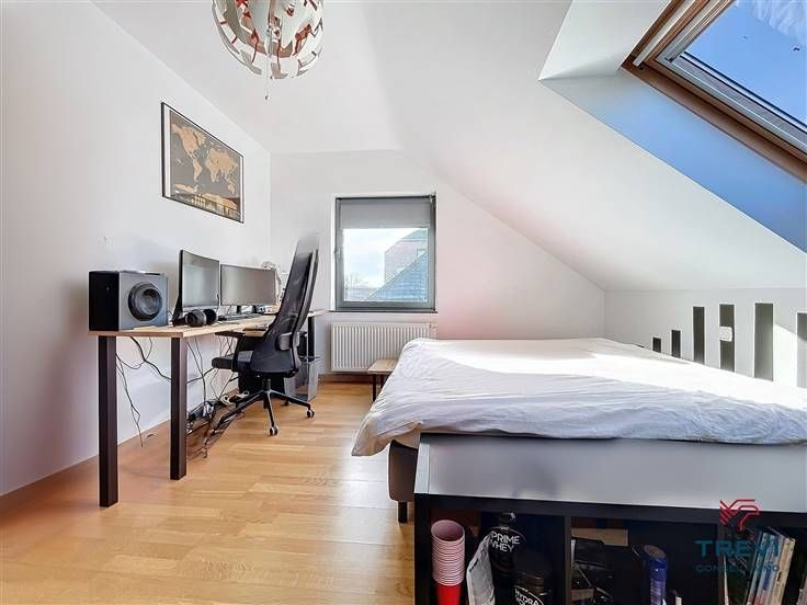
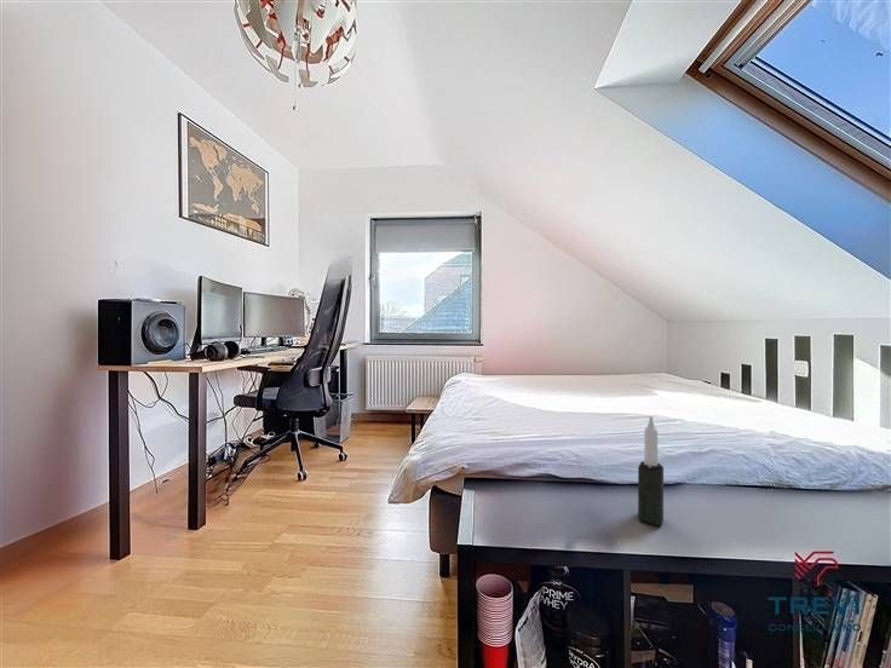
+ candle [637,415,665,526]
